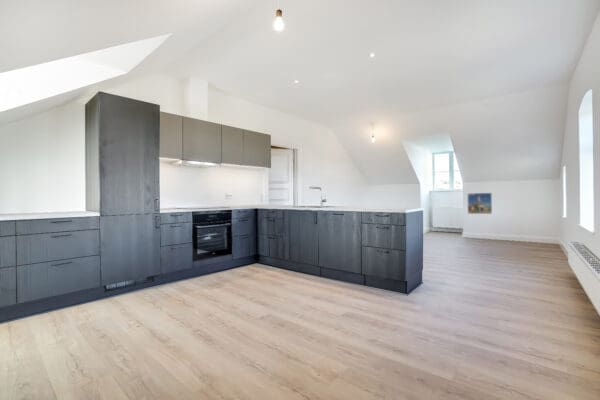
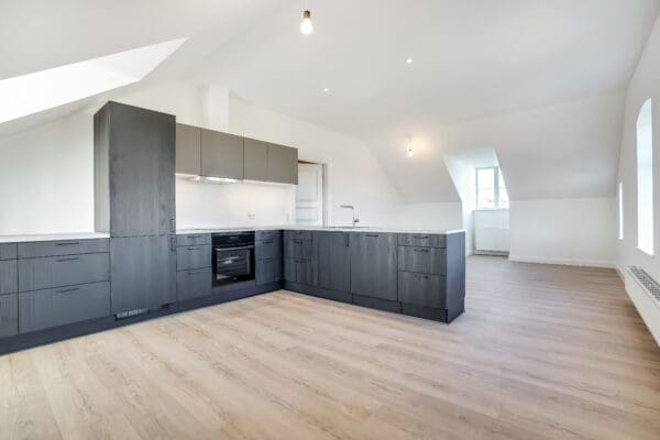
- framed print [466,192,493,215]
